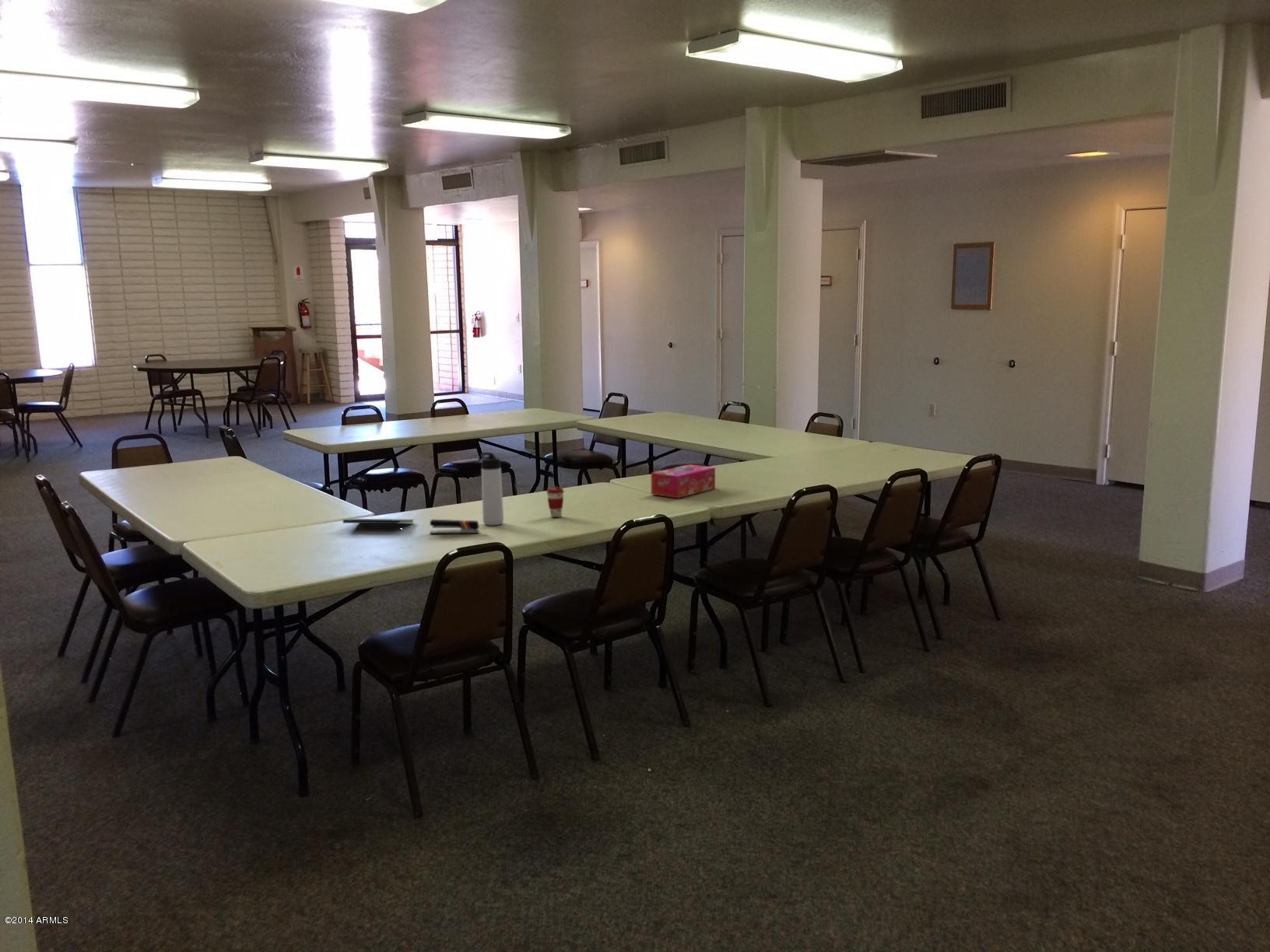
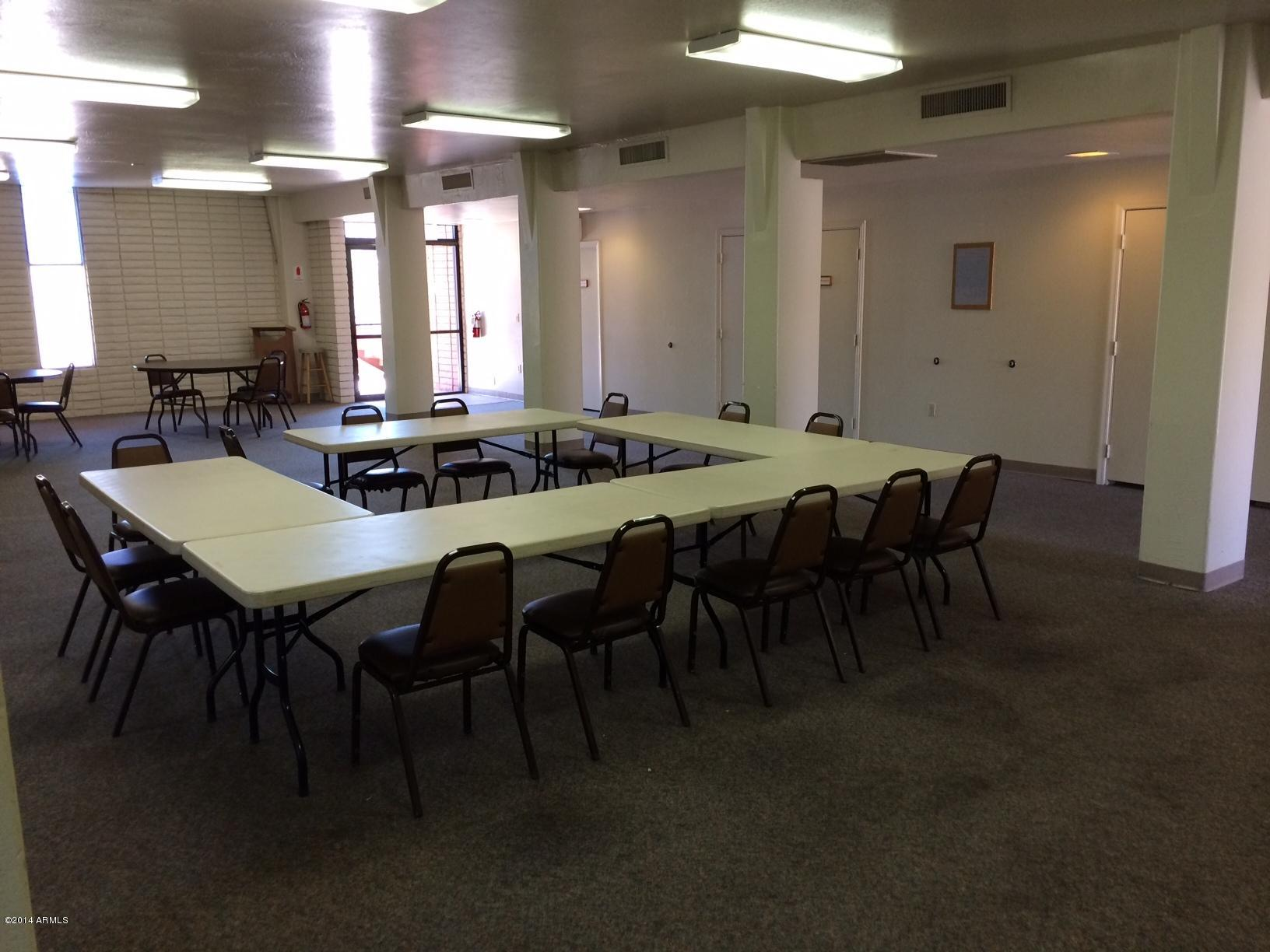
- thermos bottle [480,452,504,527]
- tissue box [651,464,716,499]
- coffee cup [546,486,565,518]
- notepad [342,518,415,533]
- stapler [429,519,480,534]
